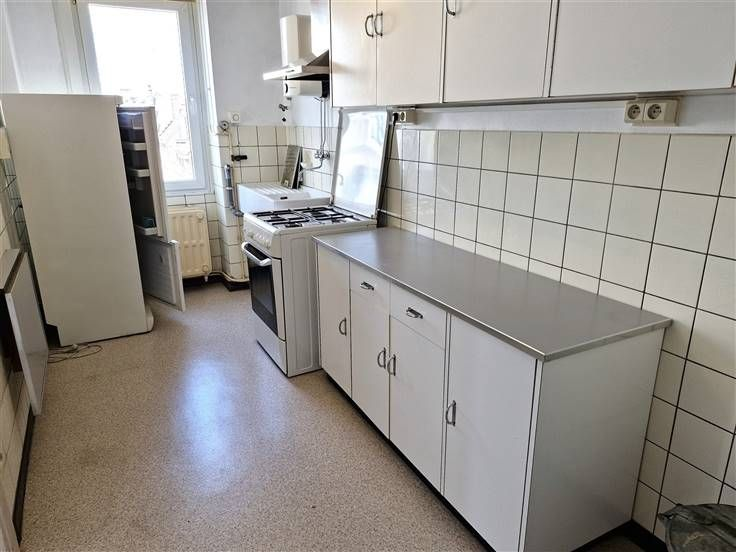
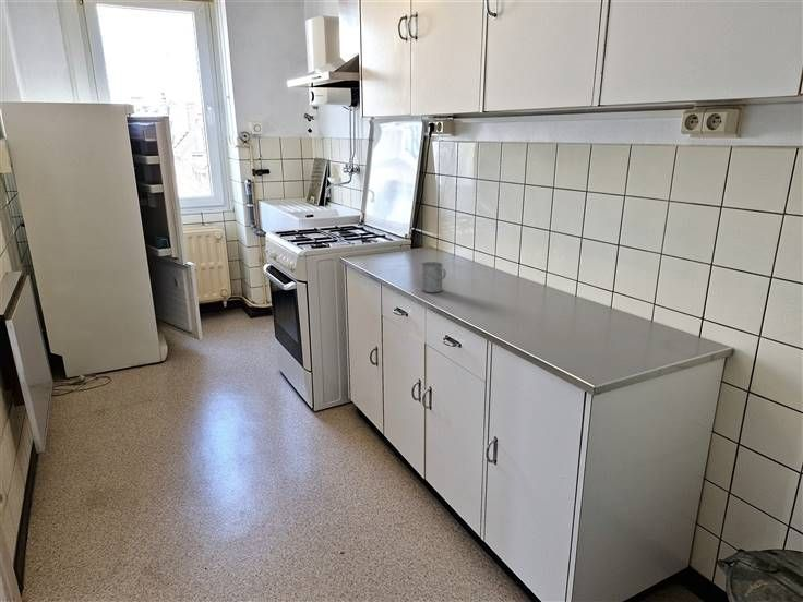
+ mug [420,261,447,293]
